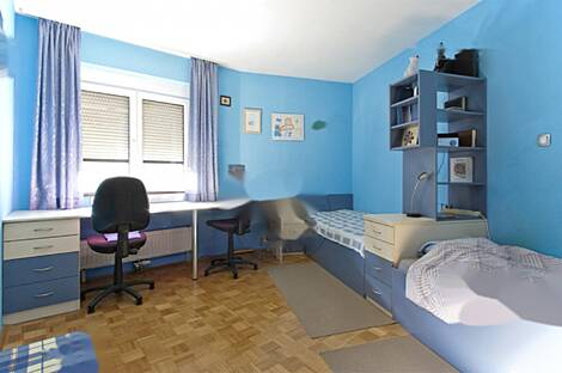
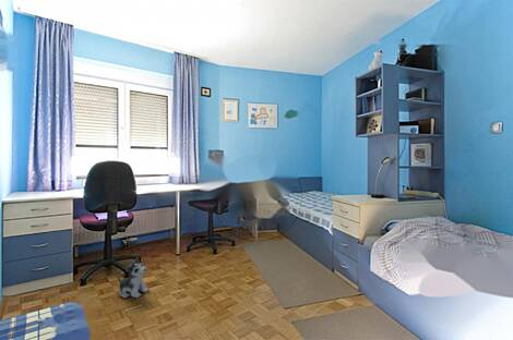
+ plush toy [117,256,150,299]
